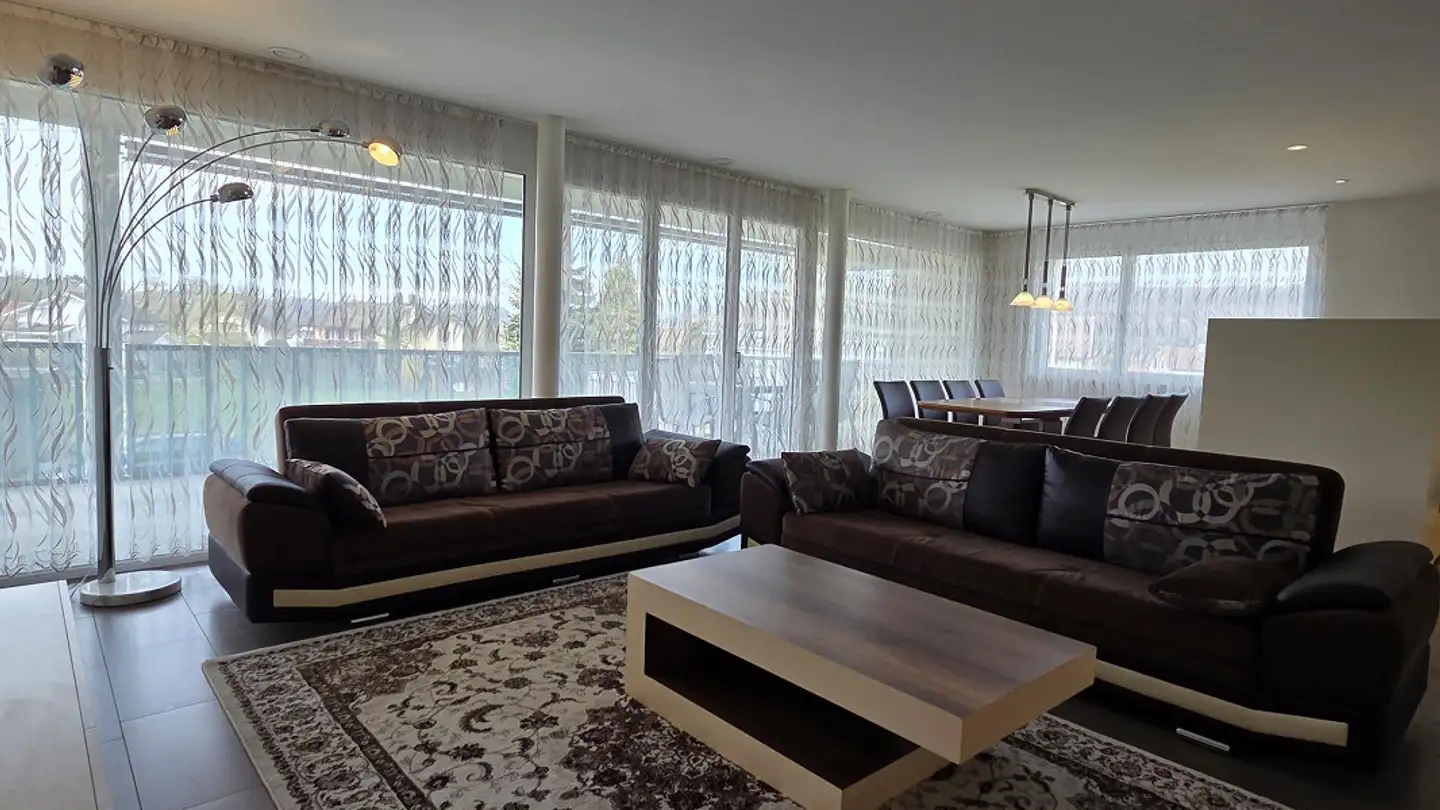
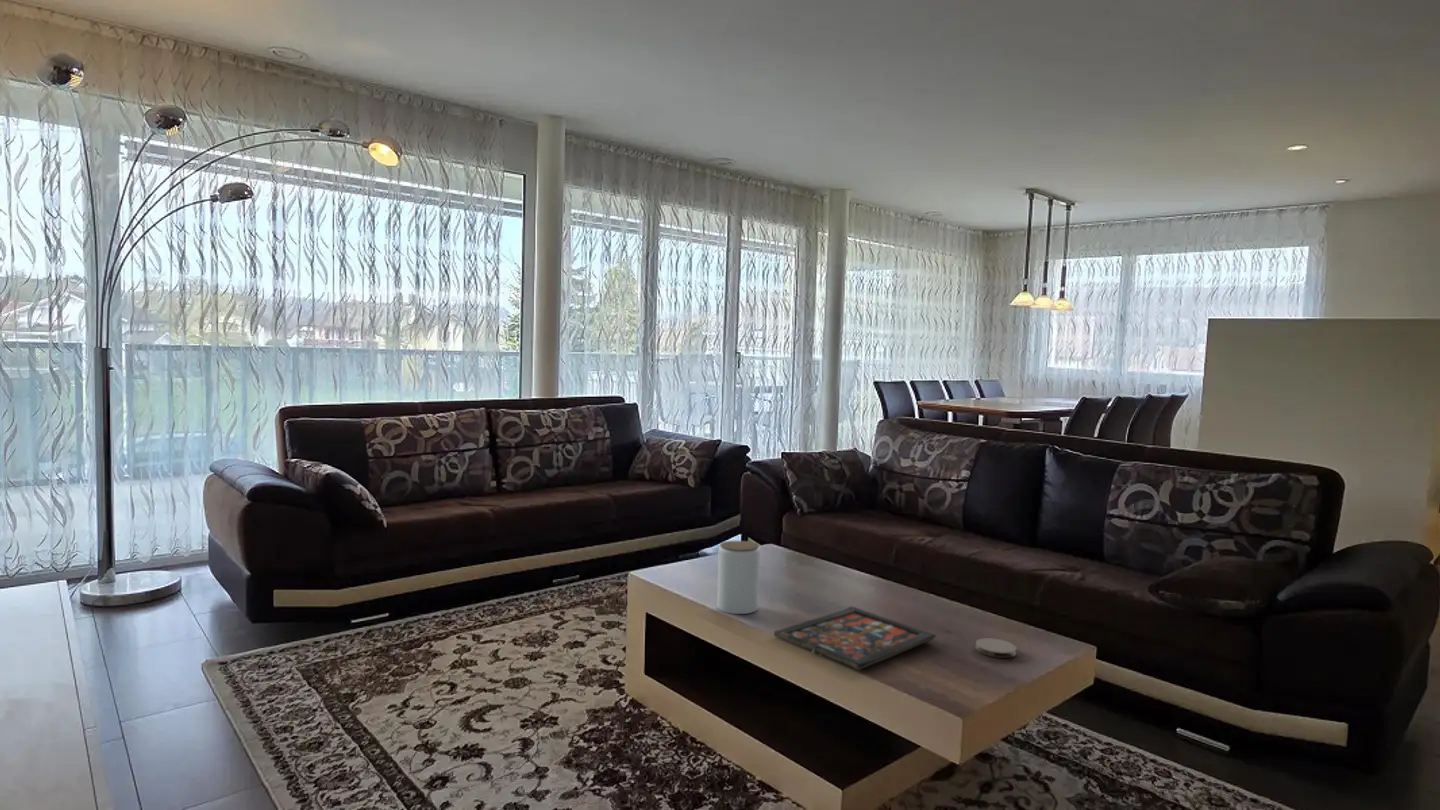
+ coaster [974,637,1017,659]
+ jar [716,540,761,615]
+ board game [773,605,937,671]
